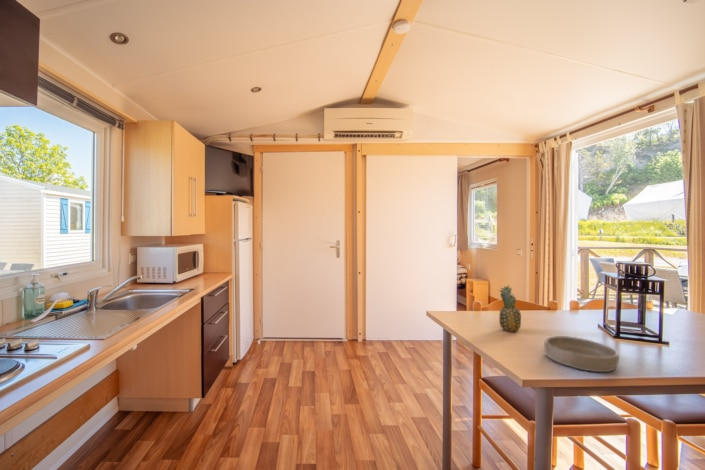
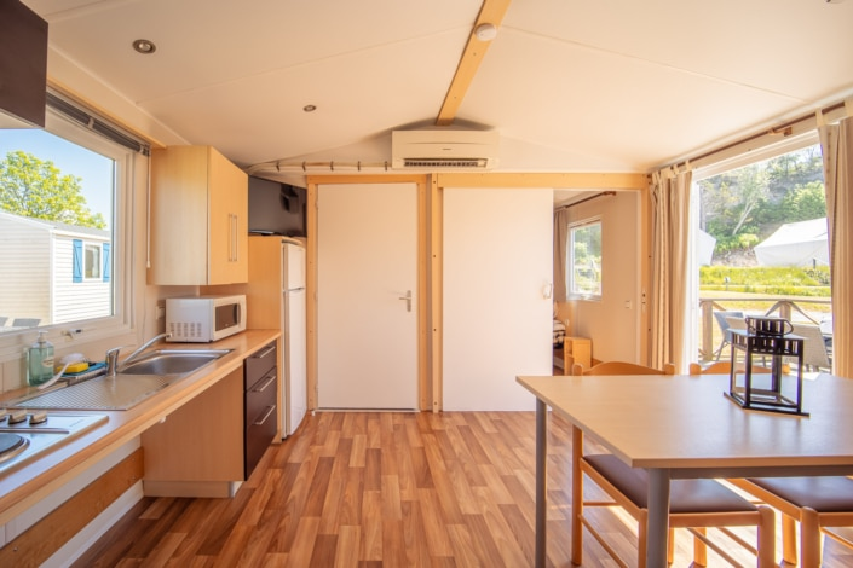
- bowl [543,335,620,373]
- fruit [498,284,522,333]
